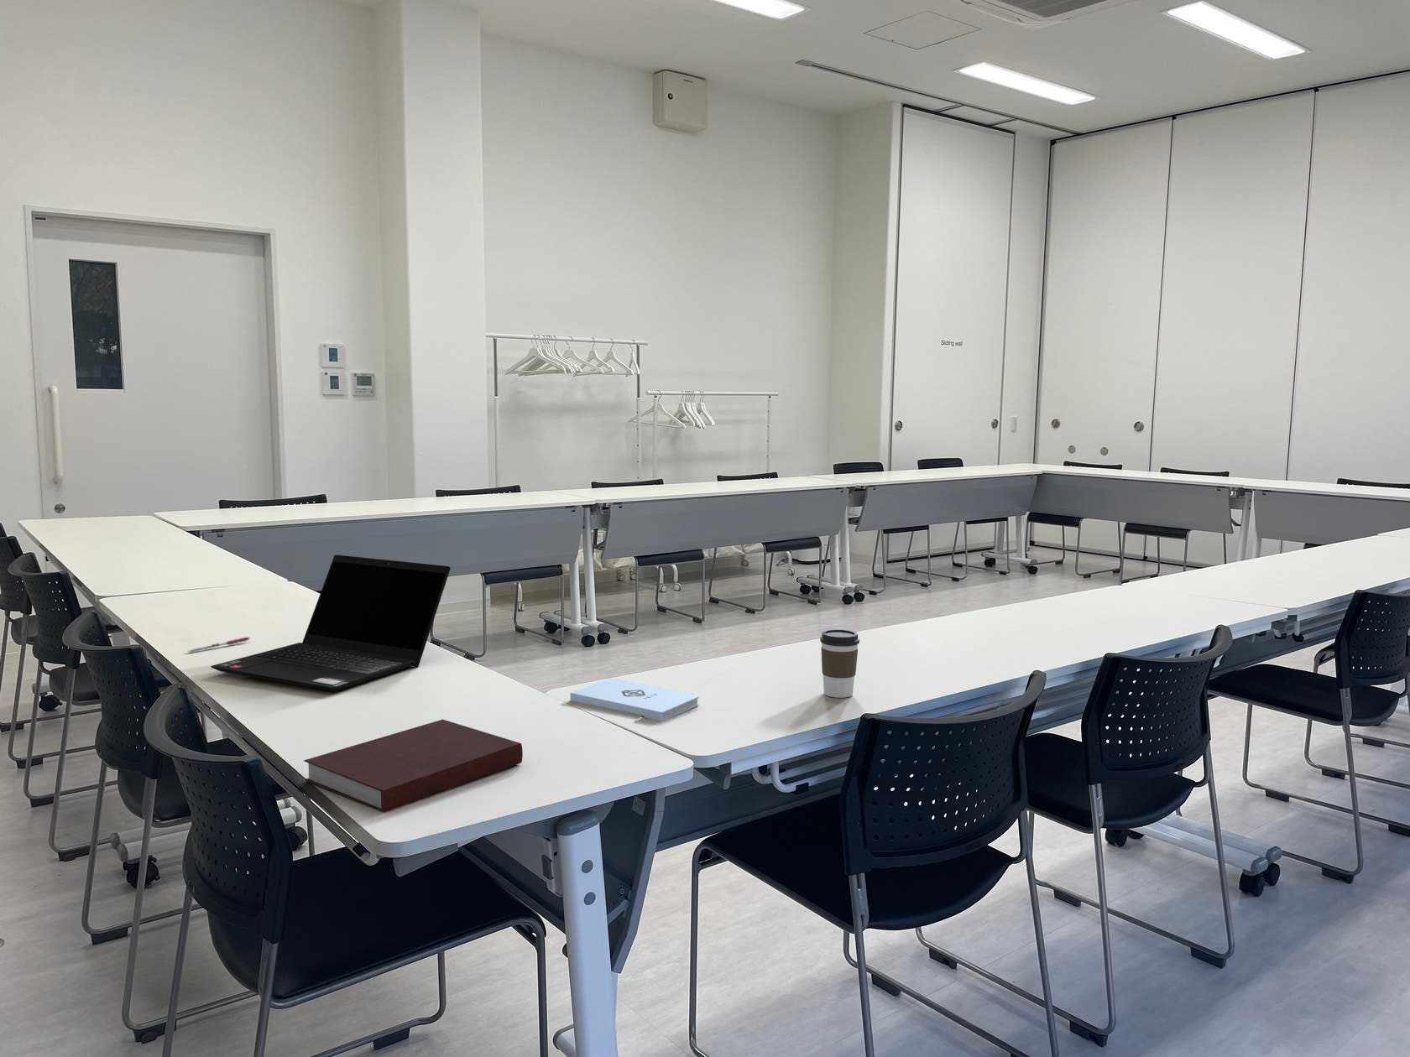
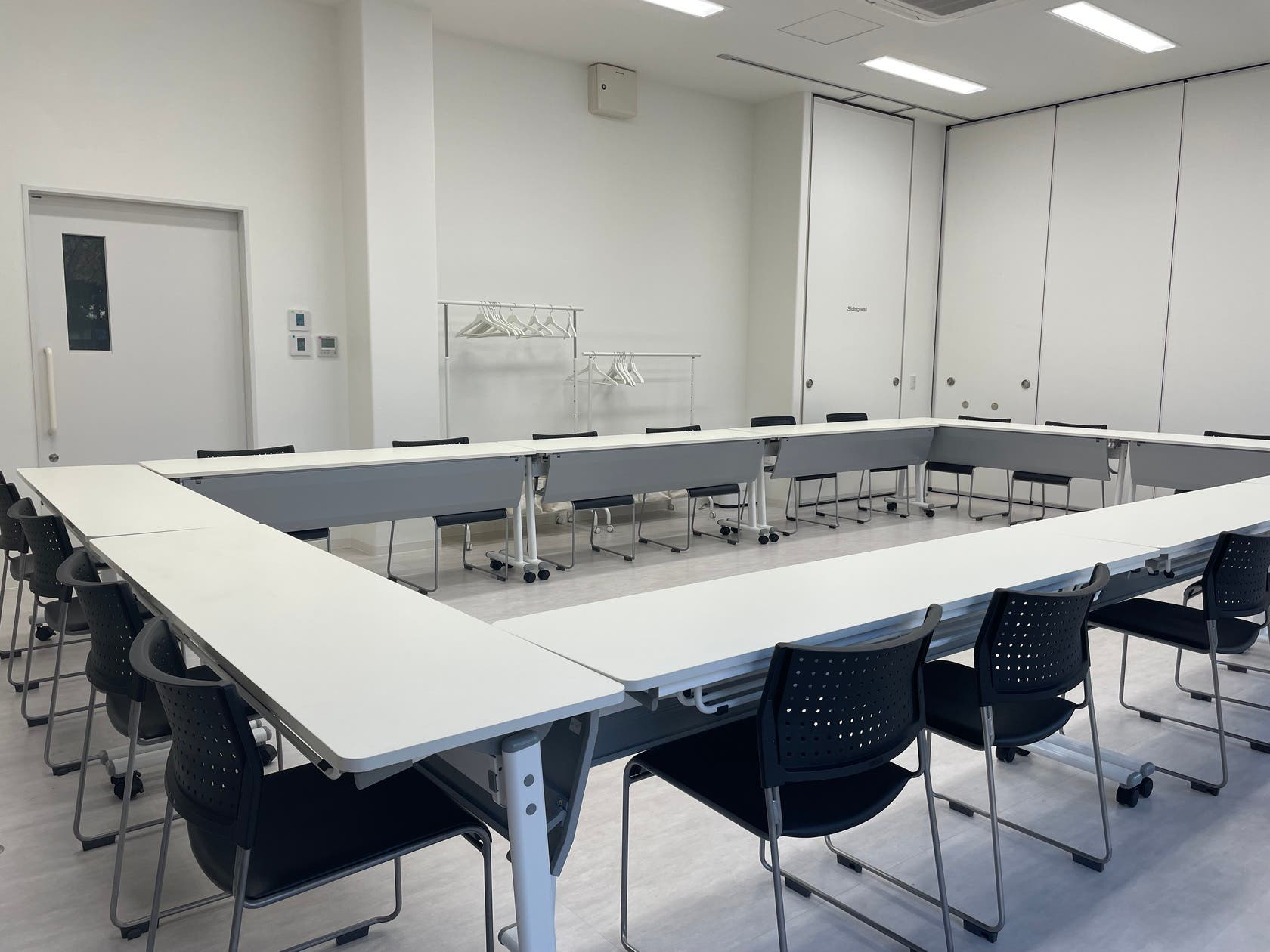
- notebook [304,719,524,813]
- pen [188,636,250,654]
- notepad [570,677,699,723]
- coffee cup [819,628,860,698]
- laptop computer [210,554,452,692]
